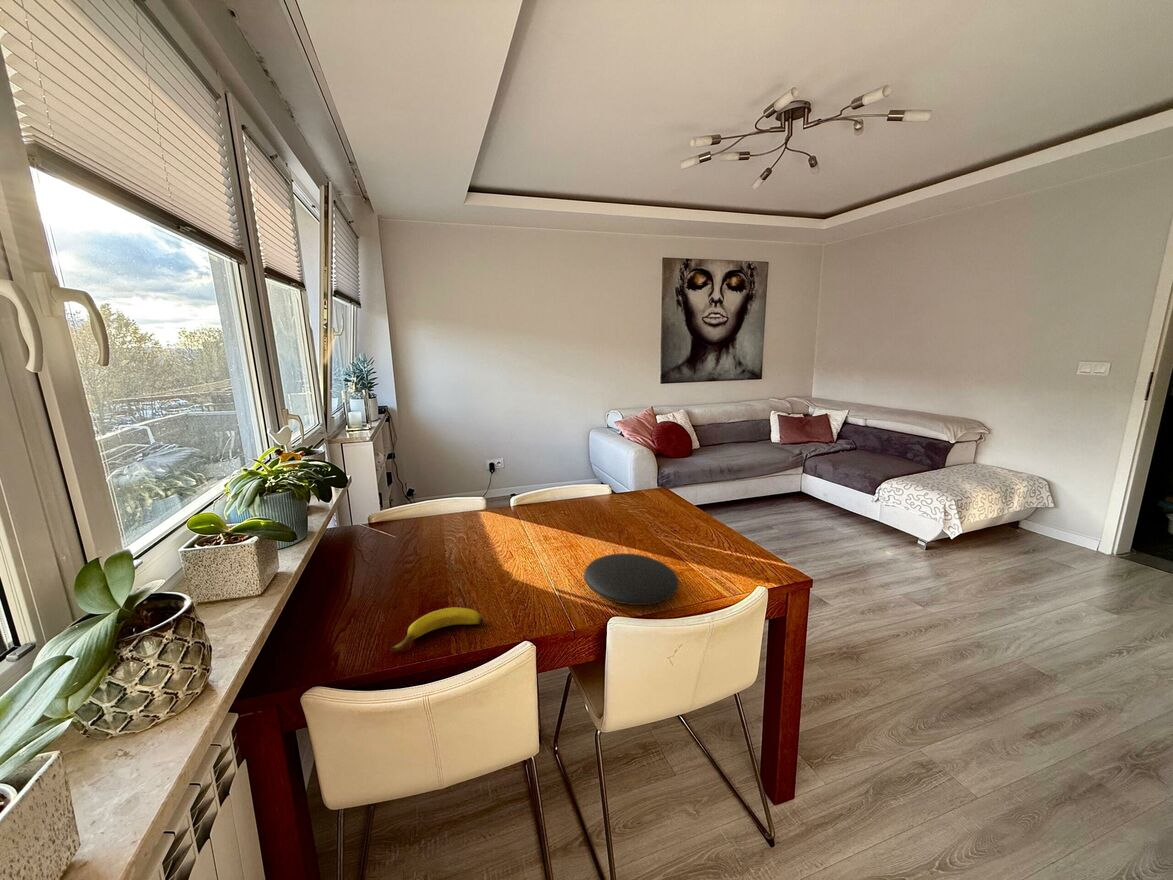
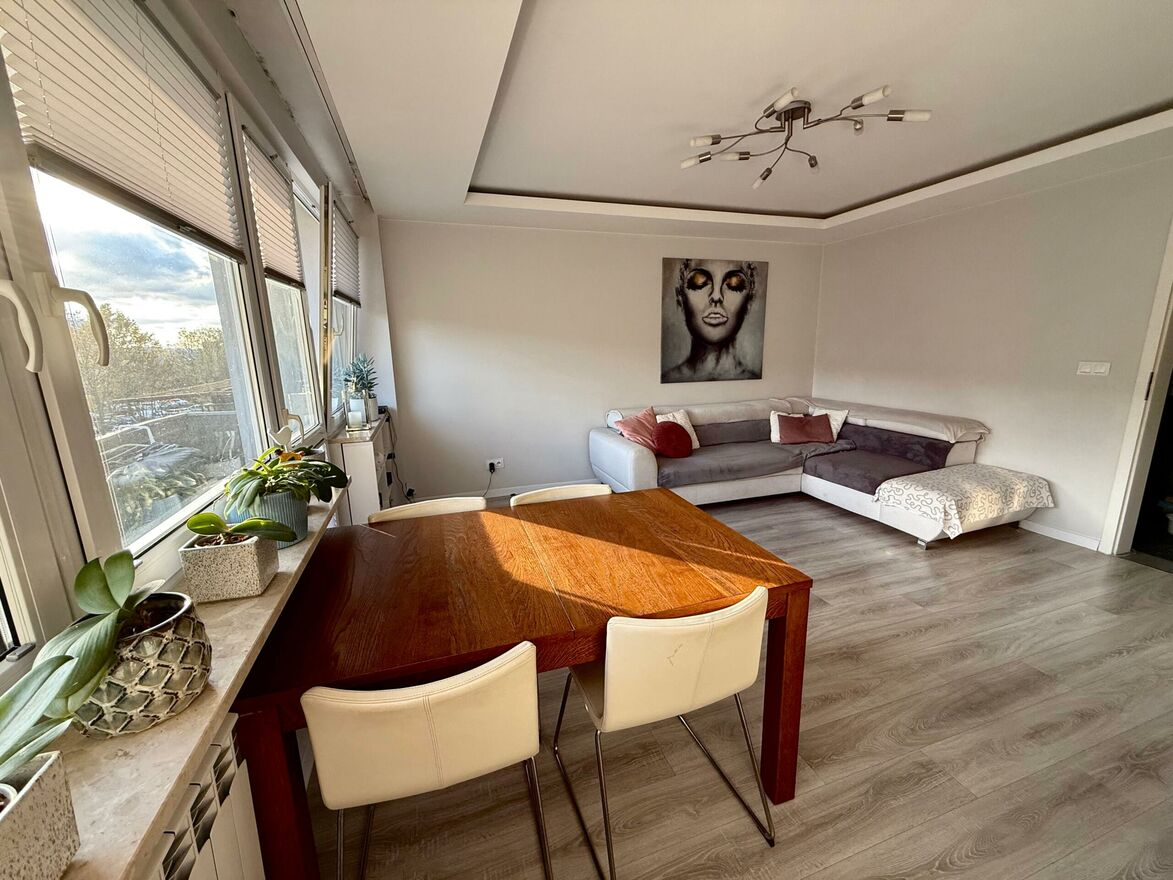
- plate [583,552,680,606]
- banana [389,607,484,652]
